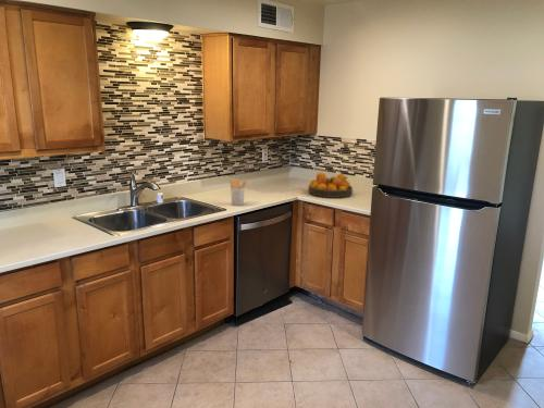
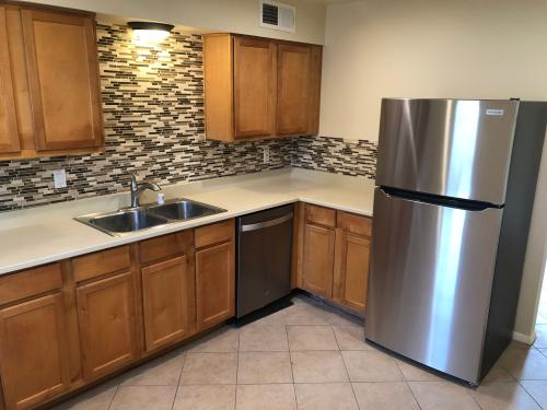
- fruit bowl [307,171,354,199]
- utensil holder [228,177,248,207]
